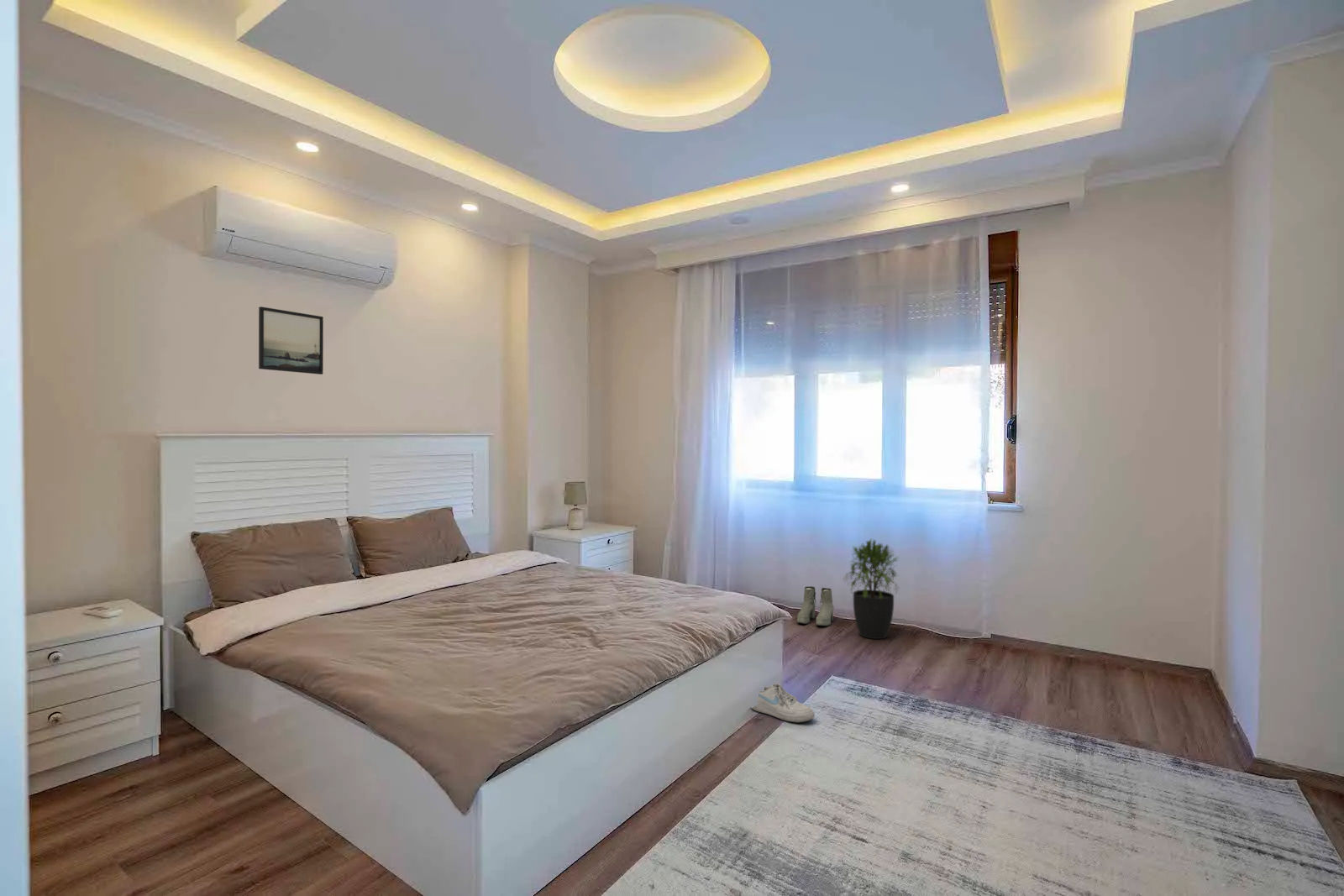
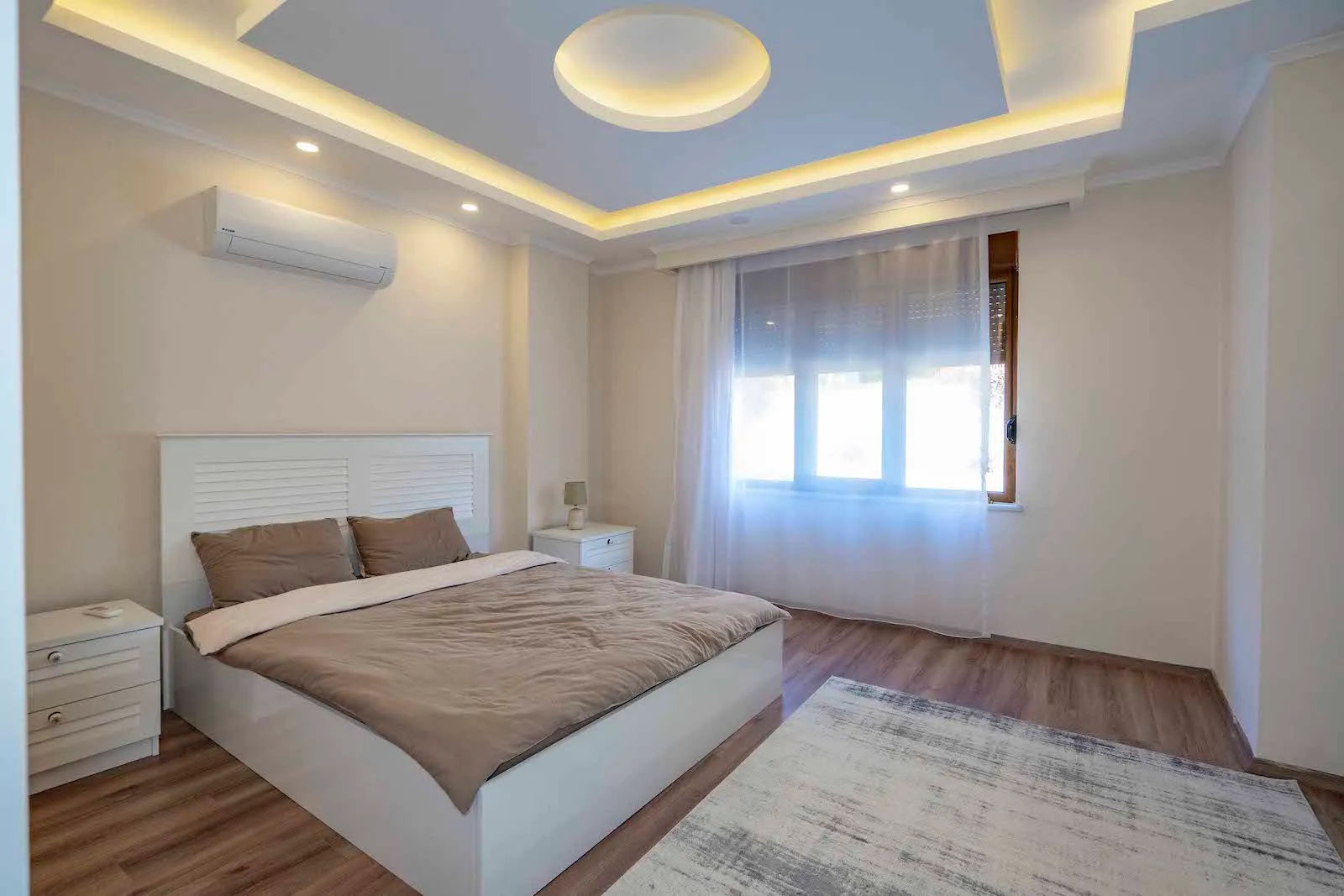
- potted plant [842,538,900,640]
- boots [796,585,834,626]
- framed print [258,306,324,375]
- shoe [751,683,816,724]
